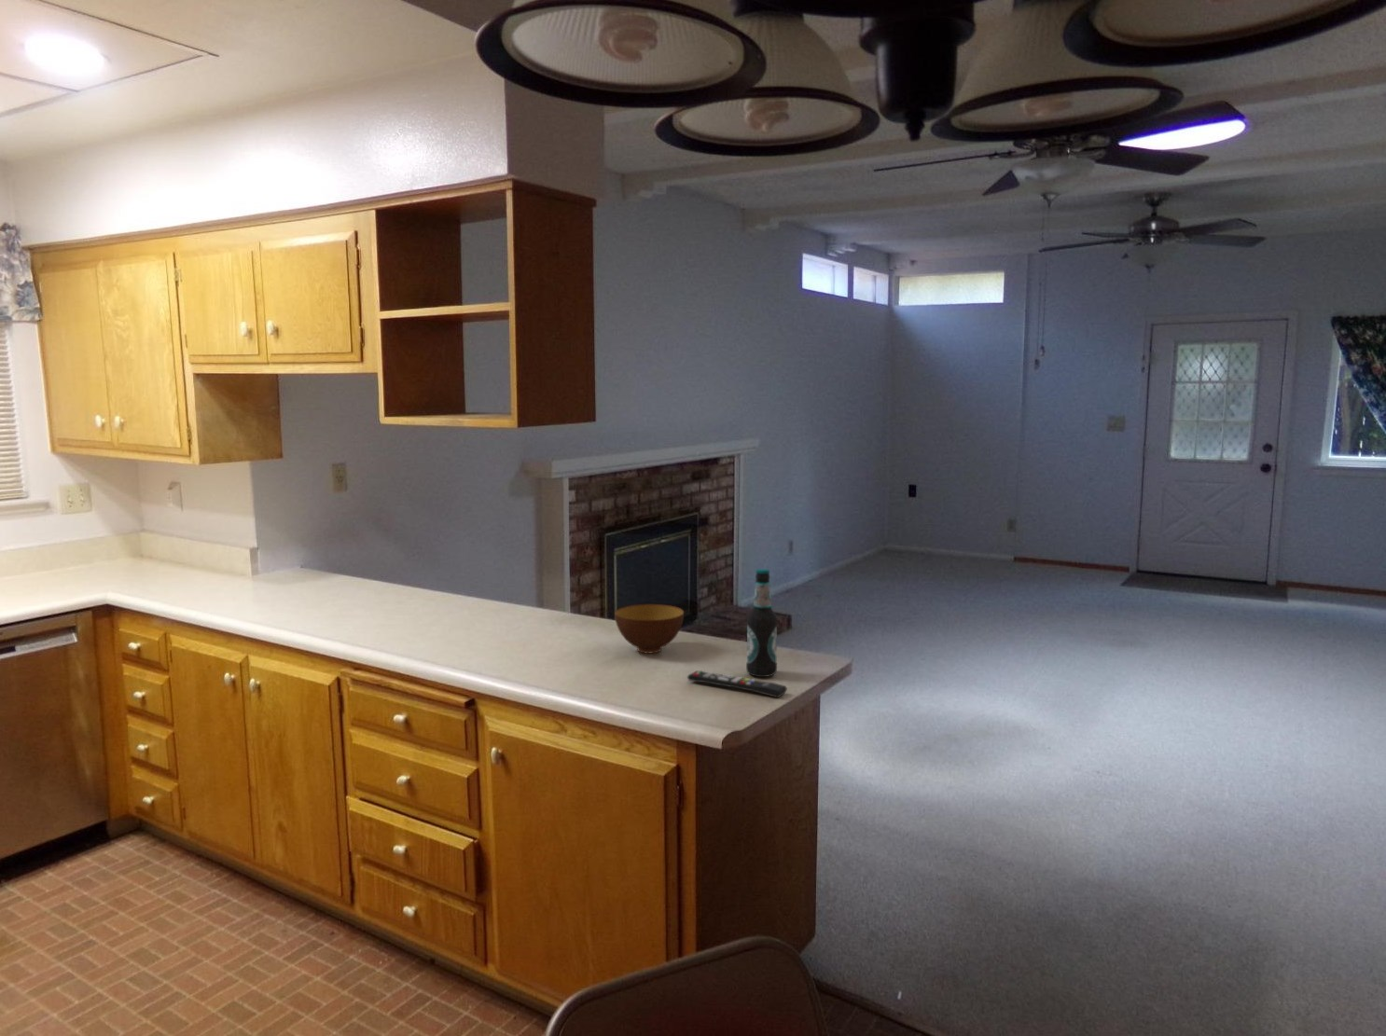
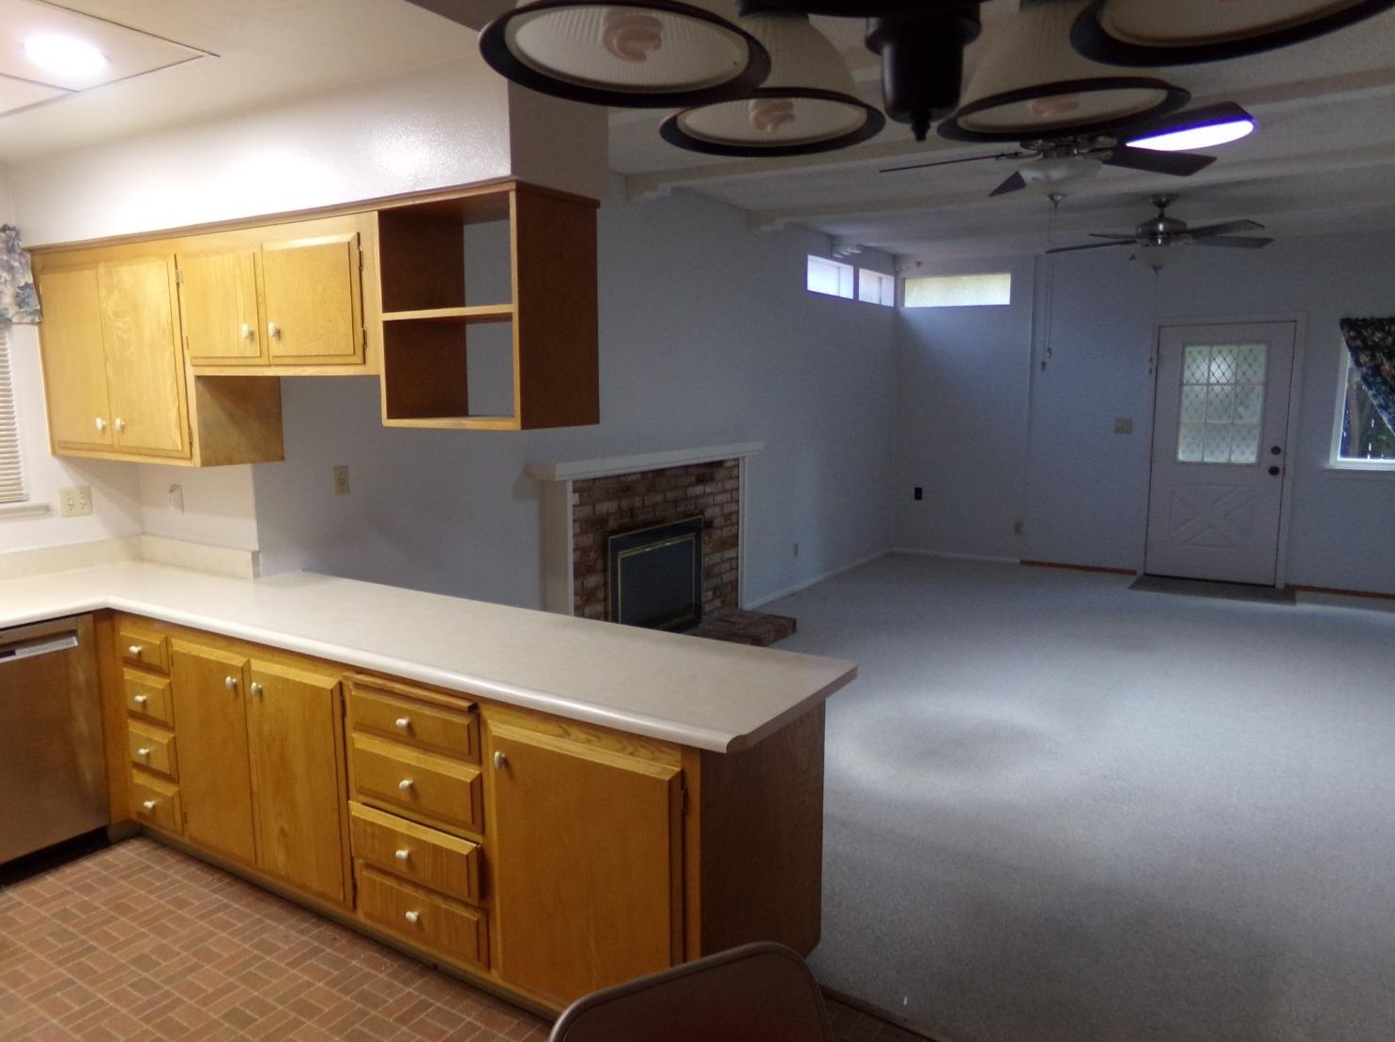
- remote control [686,669,788,699]
- bottle [745,568,779,678]
- bowl [614,603,684,655]
